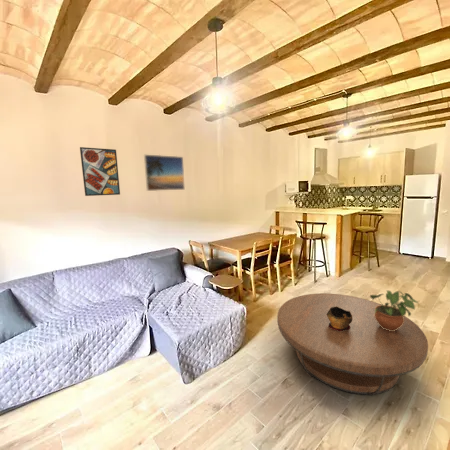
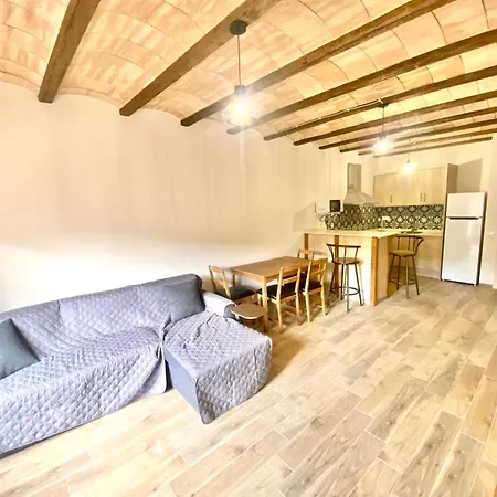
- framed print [143,154,186,192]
- coffee table [276,292,429,396]
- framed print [79,146,121,197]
- potted plant [369,289,419,331]
- decorative bowl [327,306,353,331]
